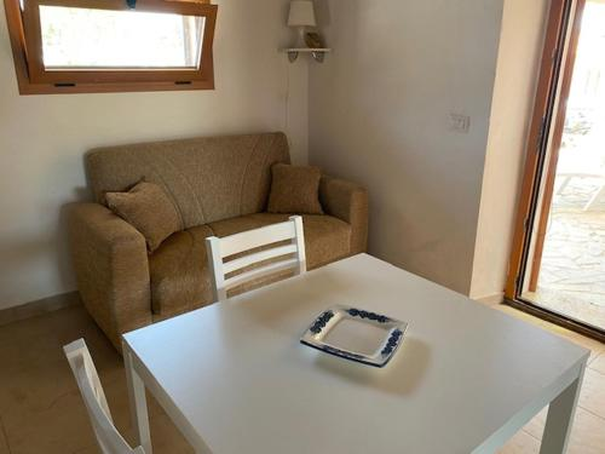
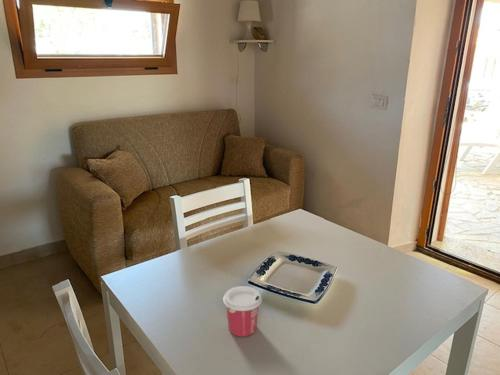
+ cup [222,285,263,338]
